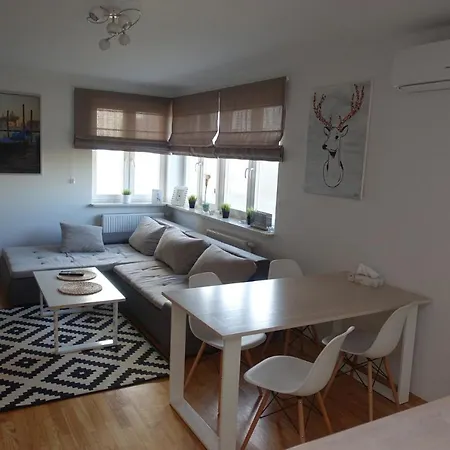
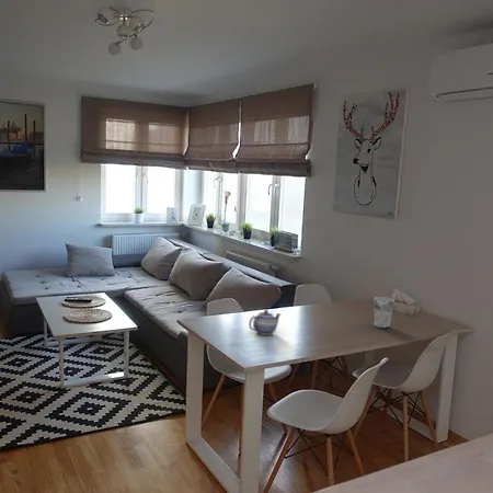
+ cup [372,296,395,329]
+ teapot [248,309,282,336]
